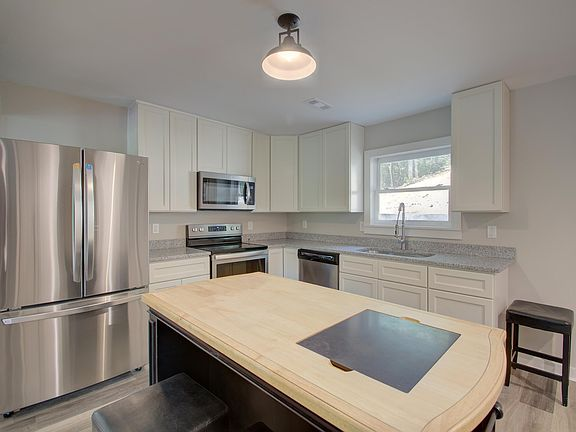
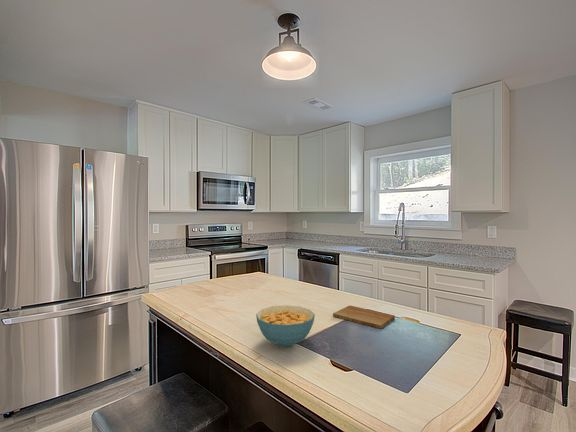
+ cereal bowl [255,304,316,348]
+ cutting board [332,305,396,329]
